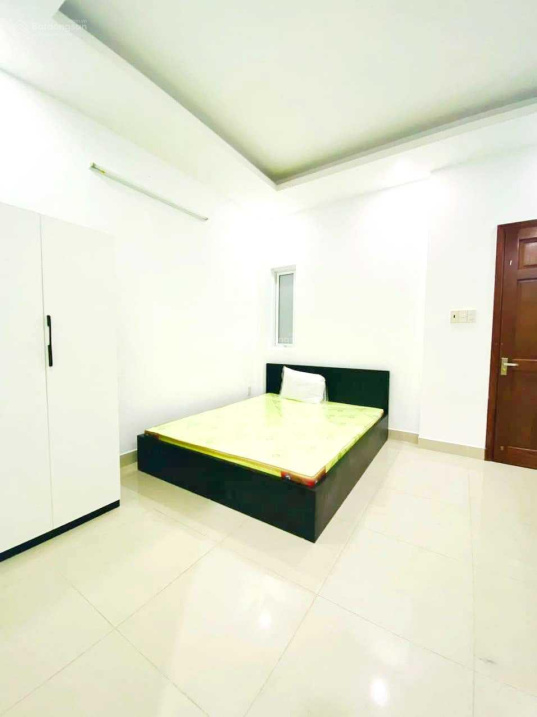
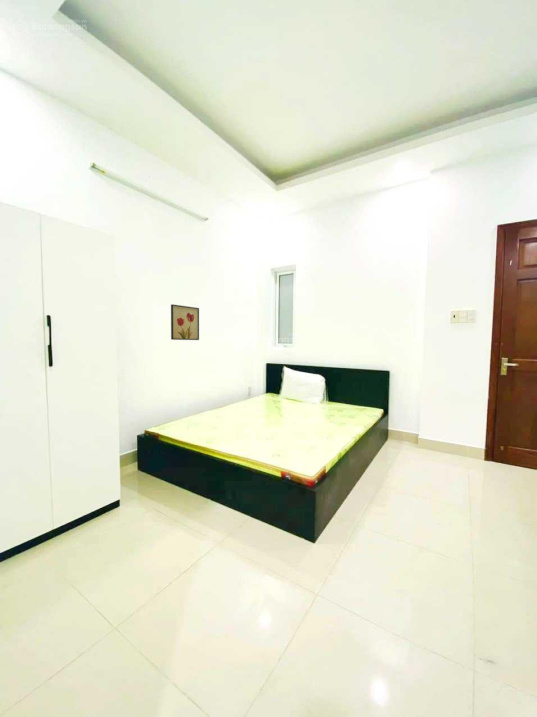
+ wall art [170,303,200,341]
